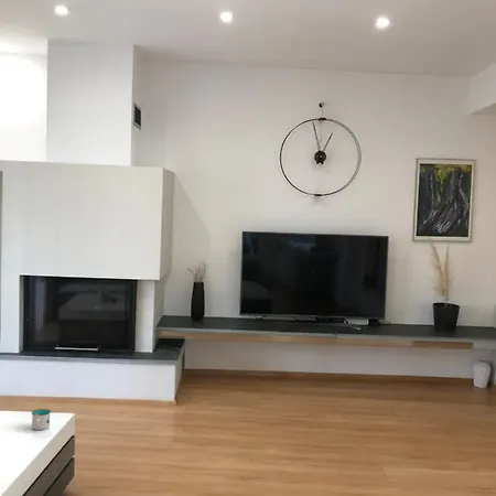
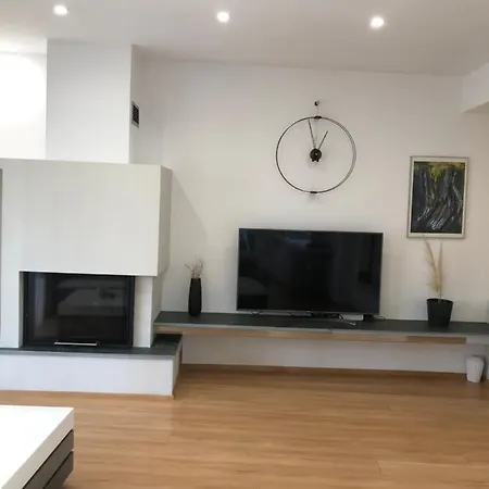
- mug [31,408,52,431]
